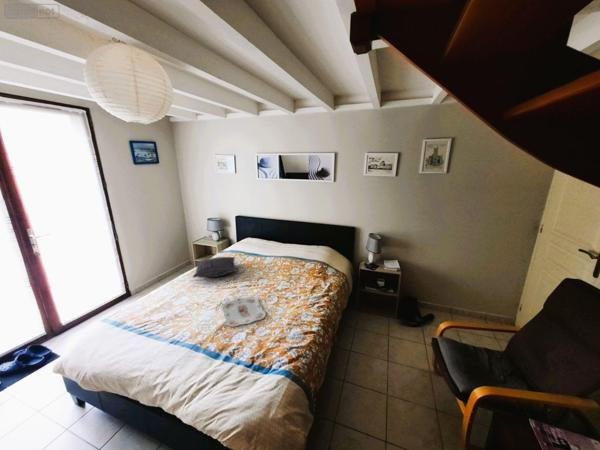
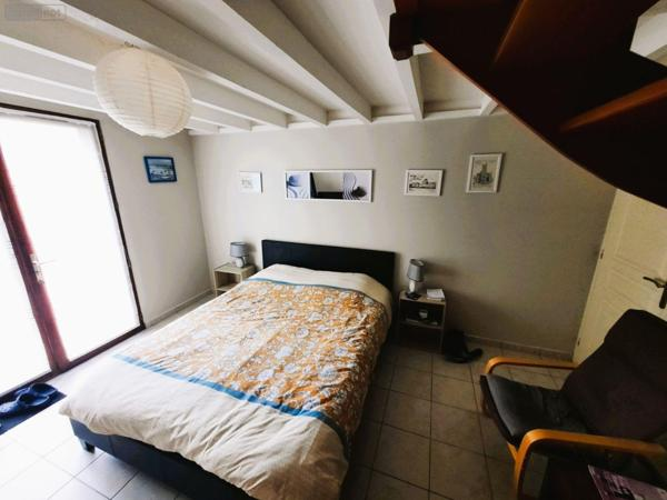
- pillow [192,256,239,279]
- serving tray [221,296,267,328]
